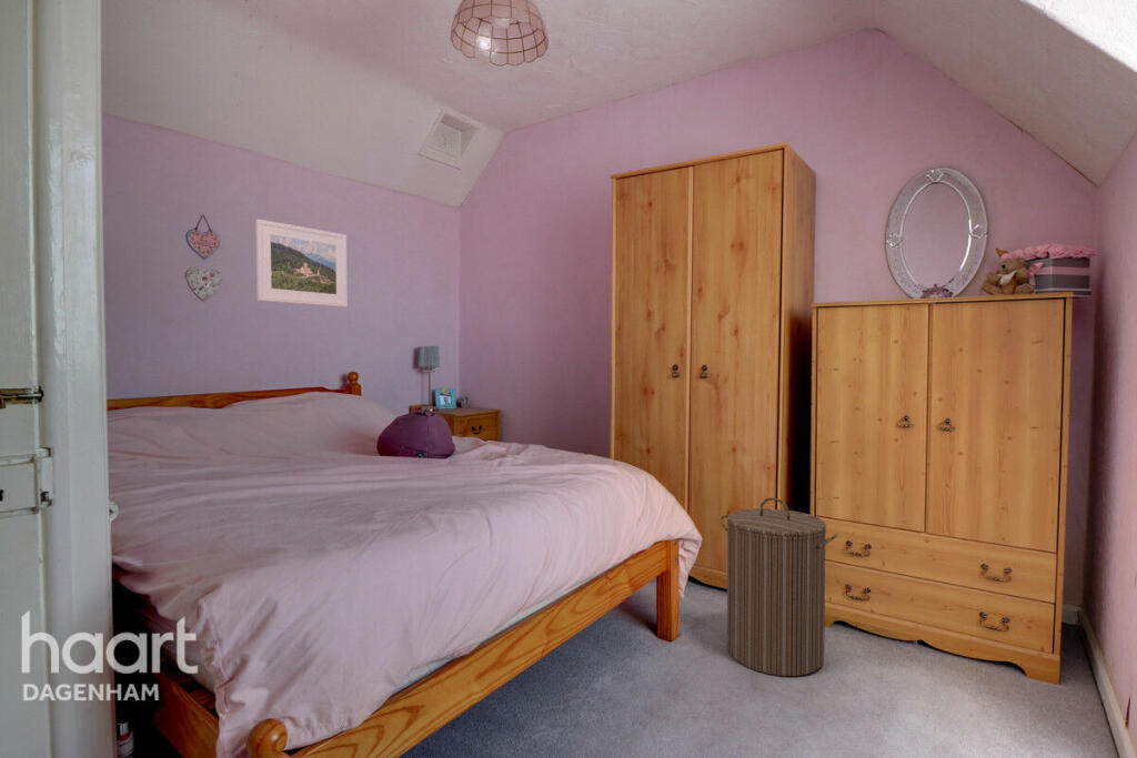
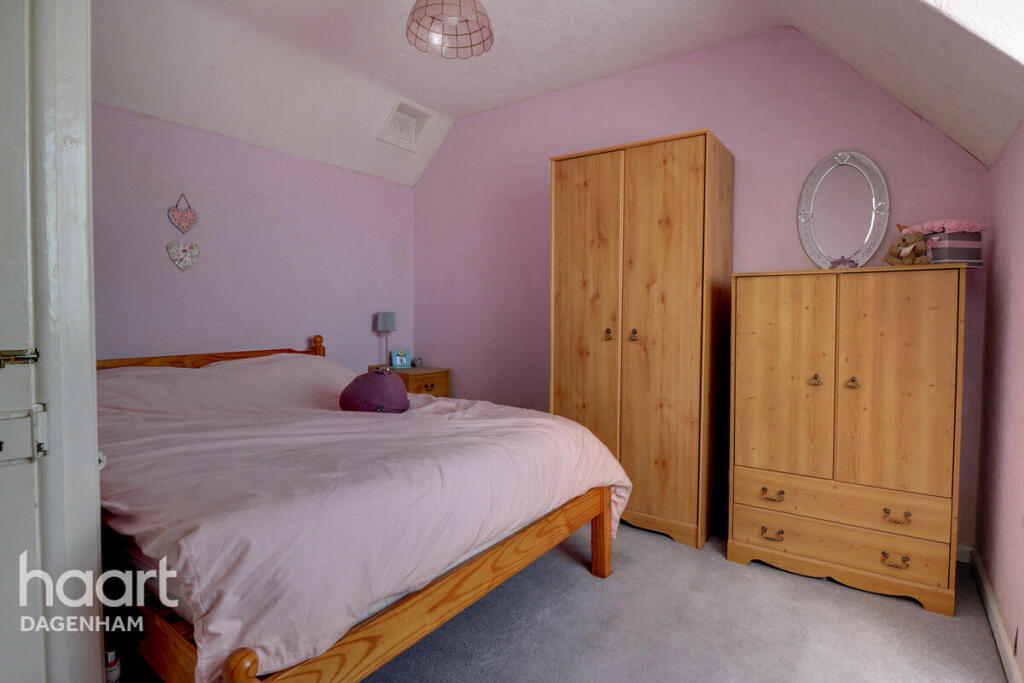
- laundry hamper [720,496,838,677]
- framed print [254,219,349,309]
